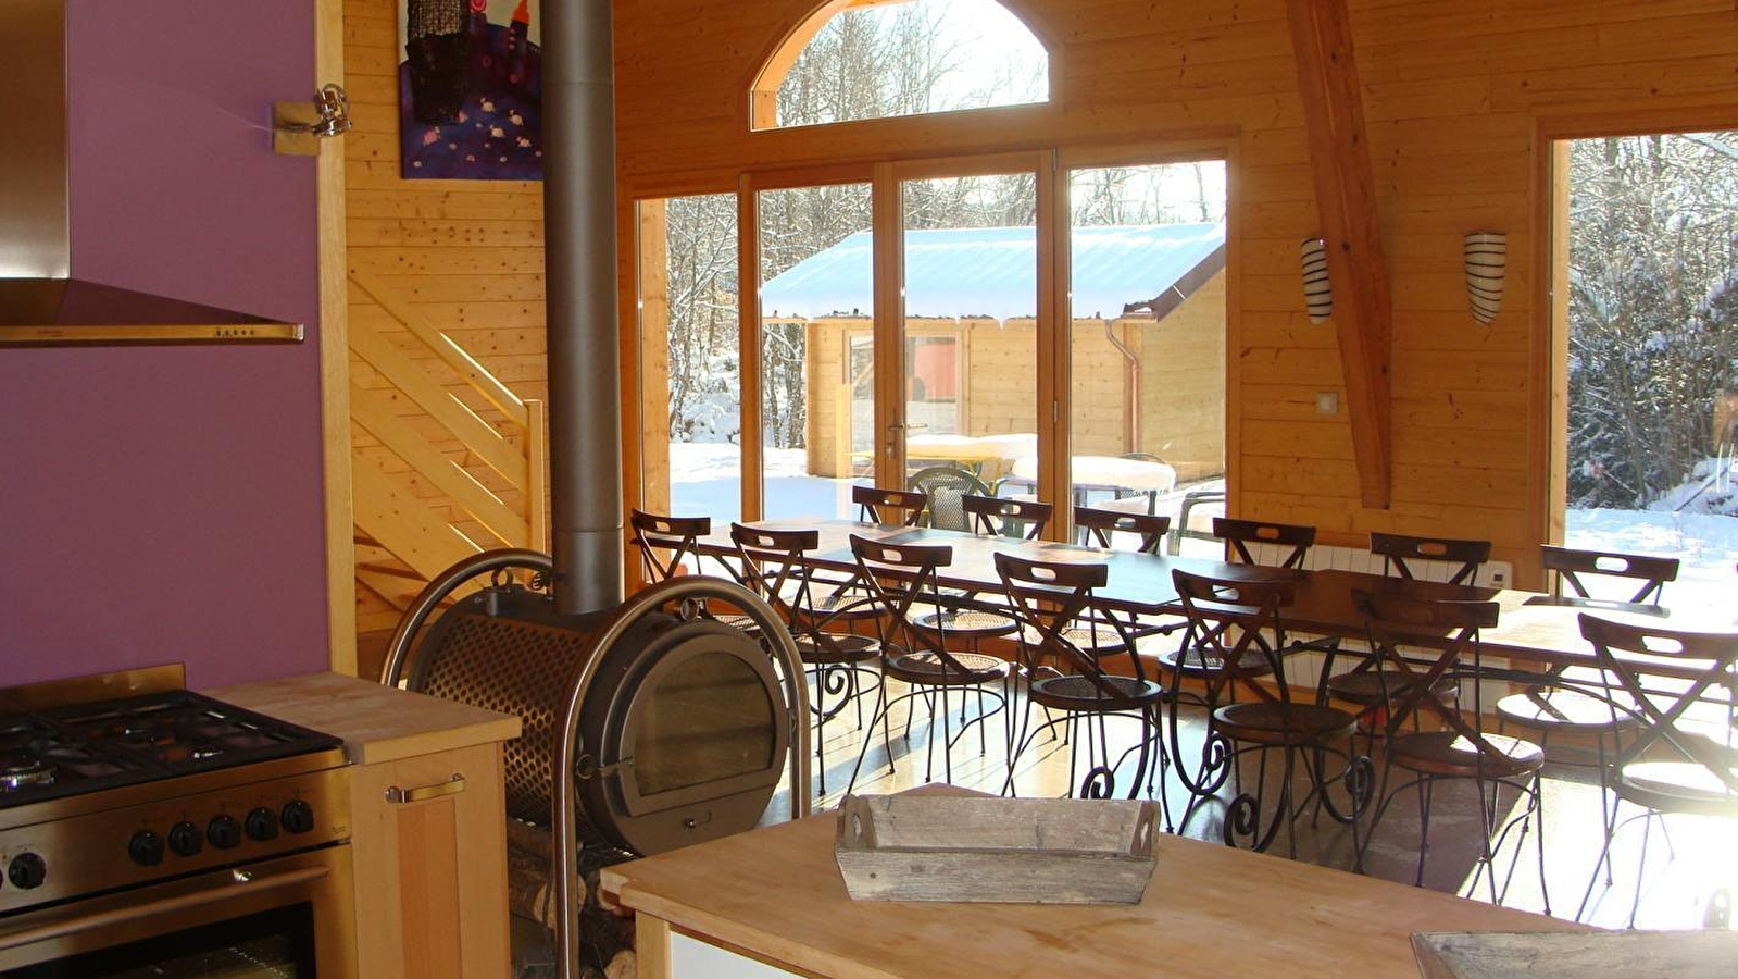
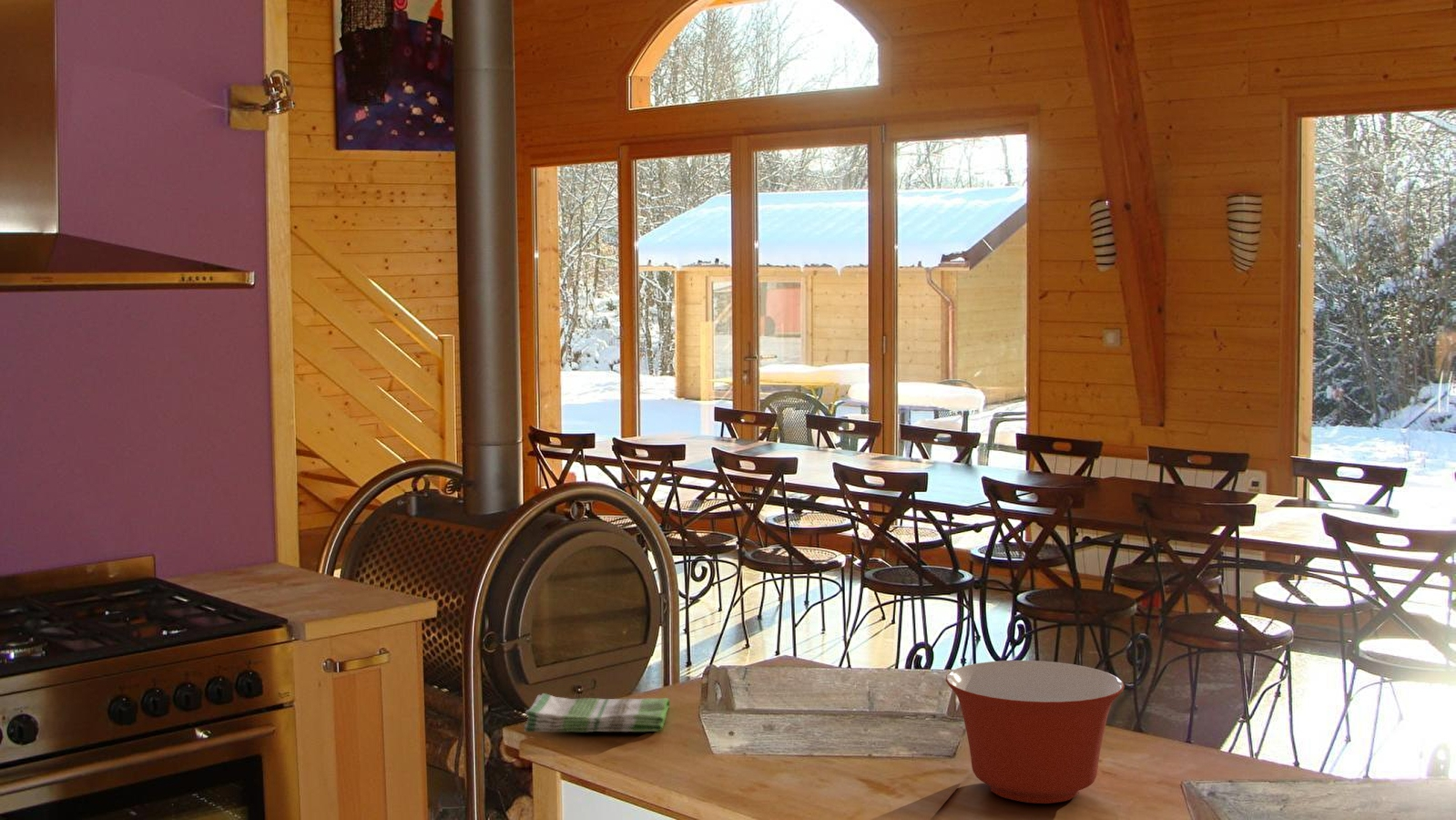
+ mixing bowl [944,660,1125,805]
+ dish towel [523,692,671,733]
